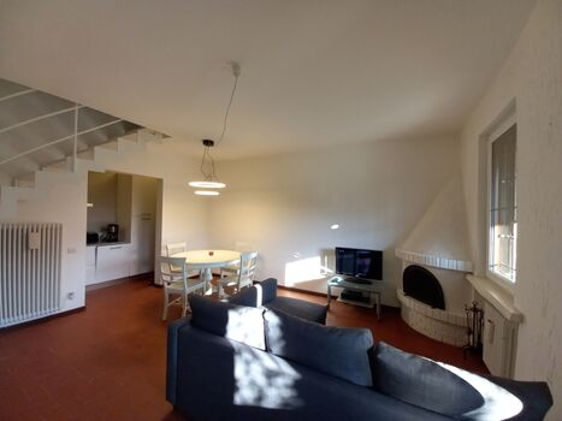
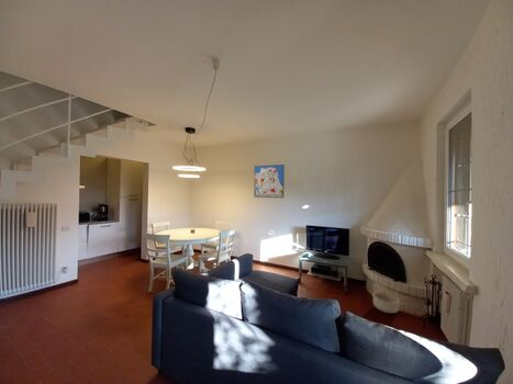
+ wall art [253,163,286,199]
+ basket [371,276,401,315]
